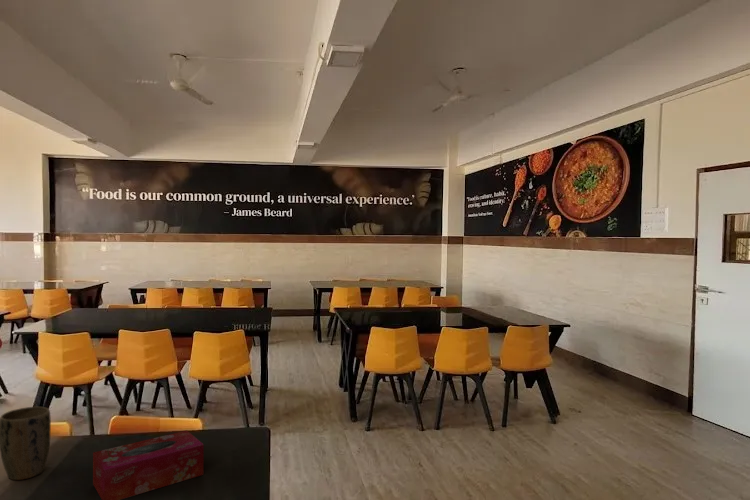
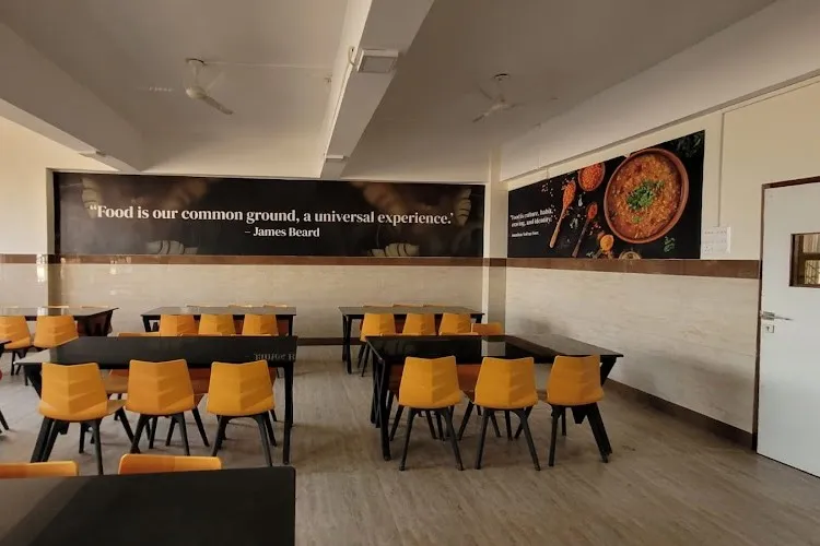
- tissue box [92,429,205,500]
- plant pot [0,406,52,481]
